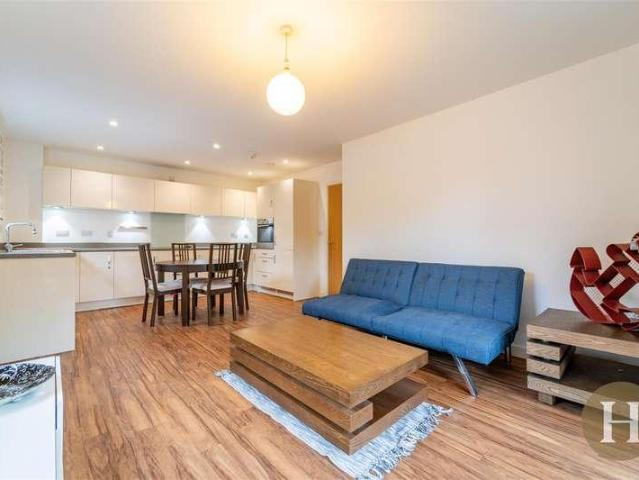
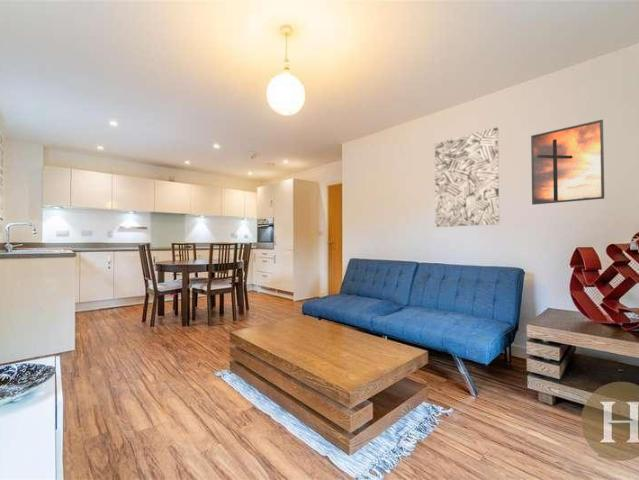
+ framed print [530,118,605,206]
+ wall art [434,127,500,228]
